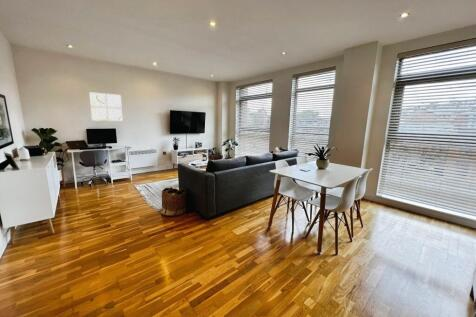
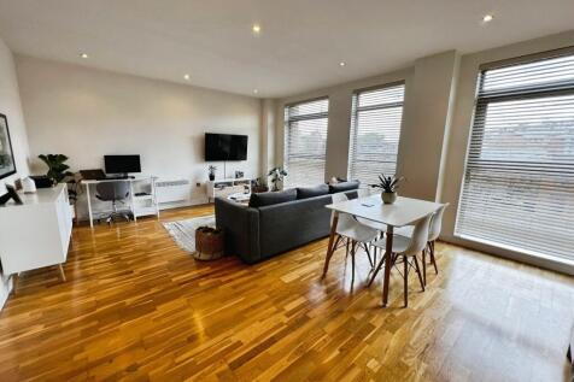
- wall art [88,91,124,122]
